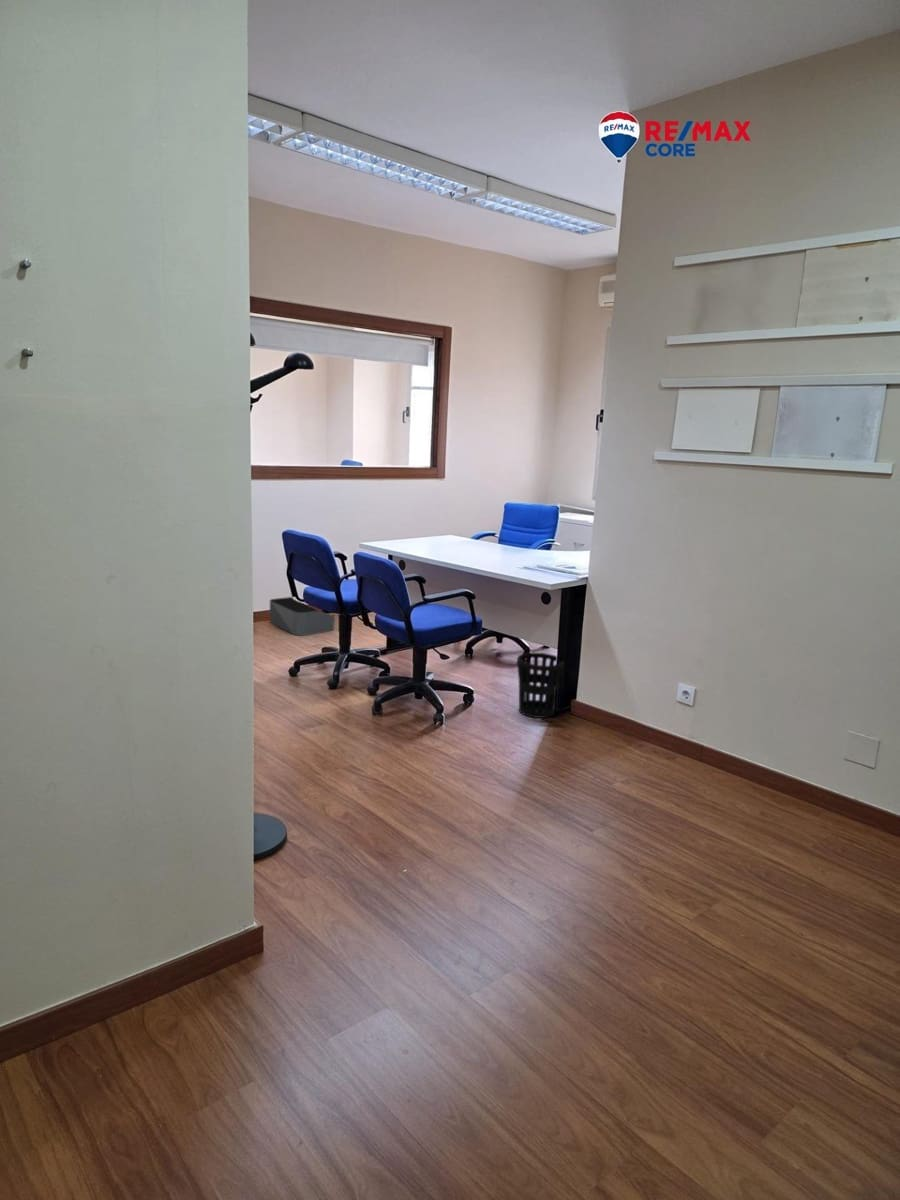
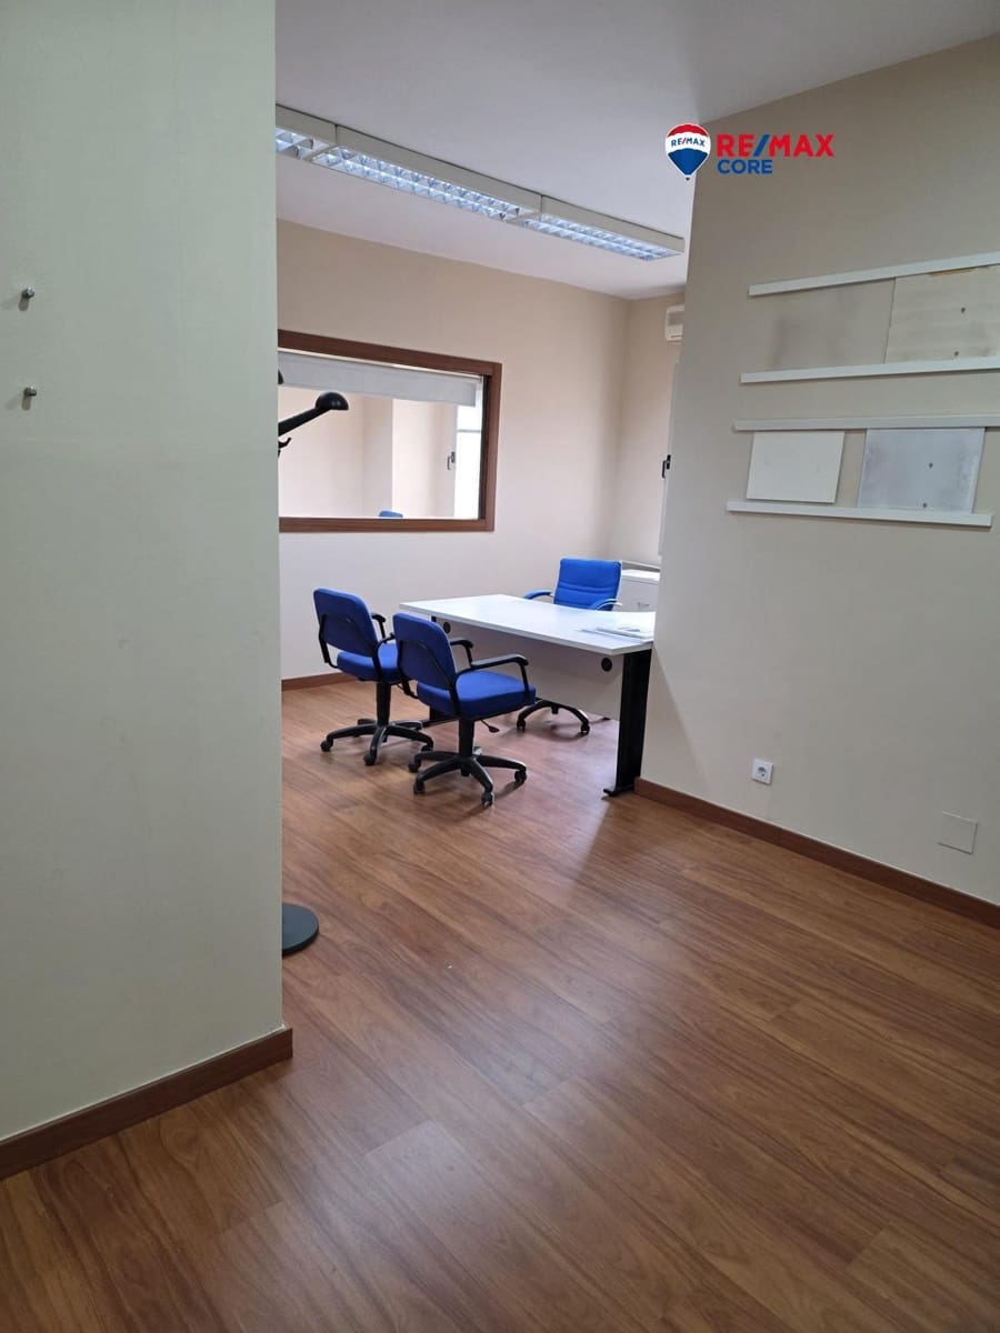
- wastebasket [516,652,565,719]
- storage bin [269,596,336,637]
